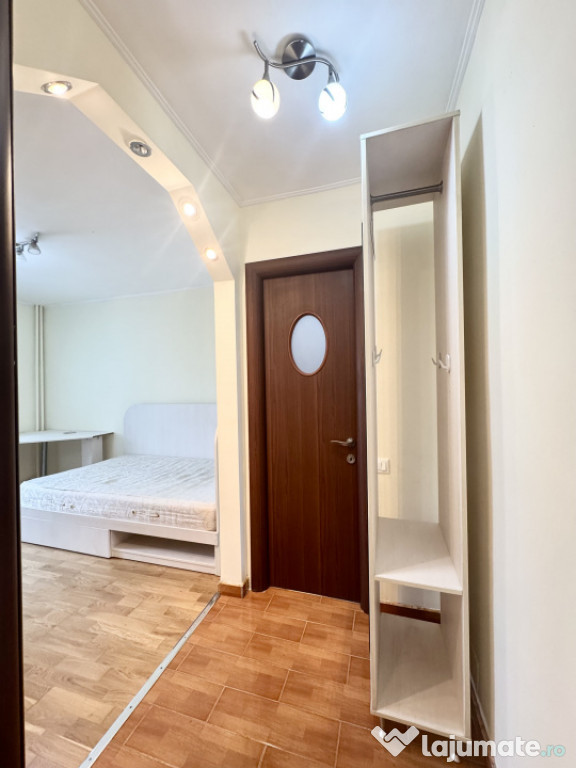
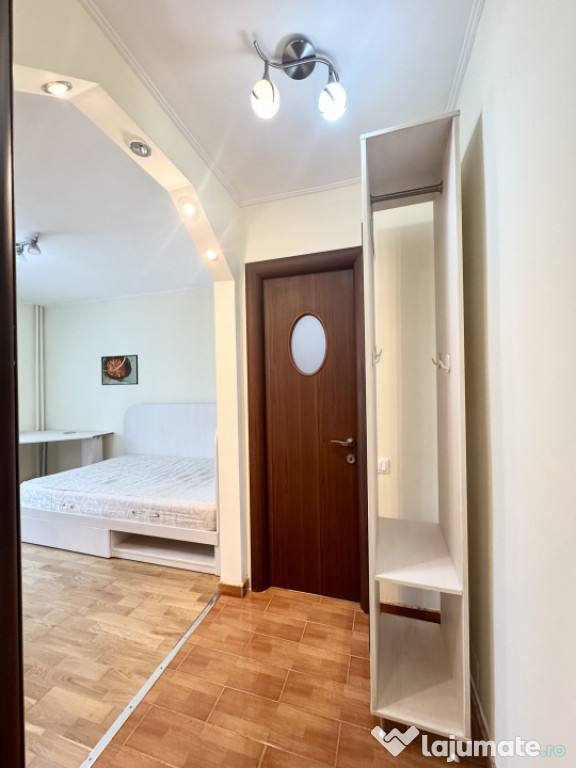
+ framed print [100,354,139,386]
